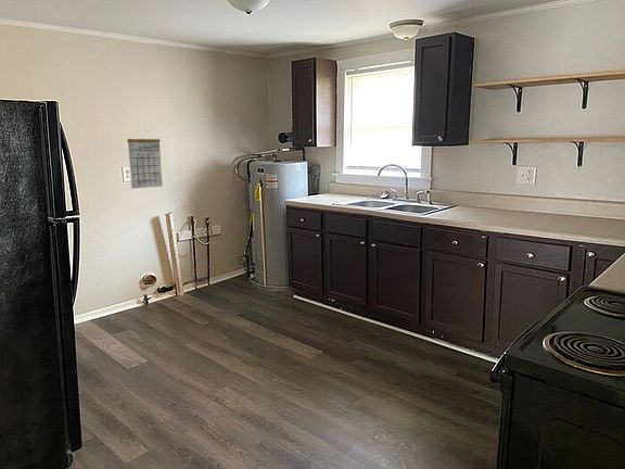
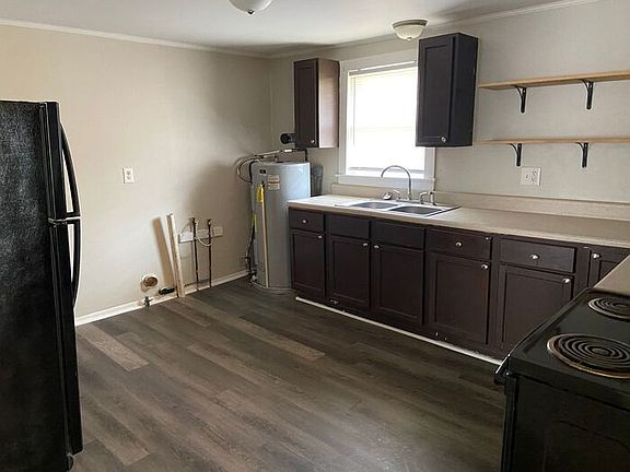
- calendar [126,129,164,190]
